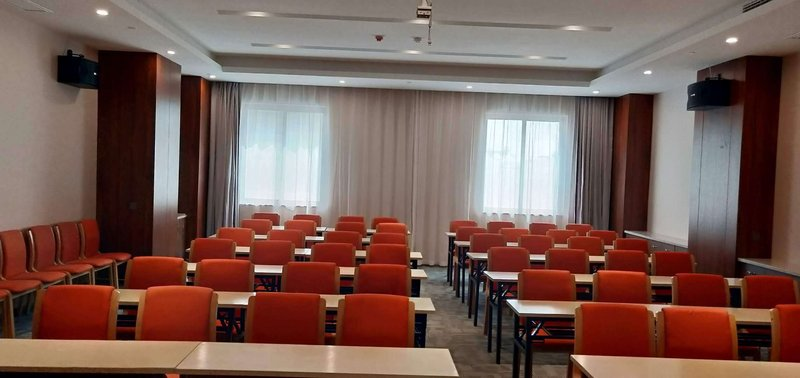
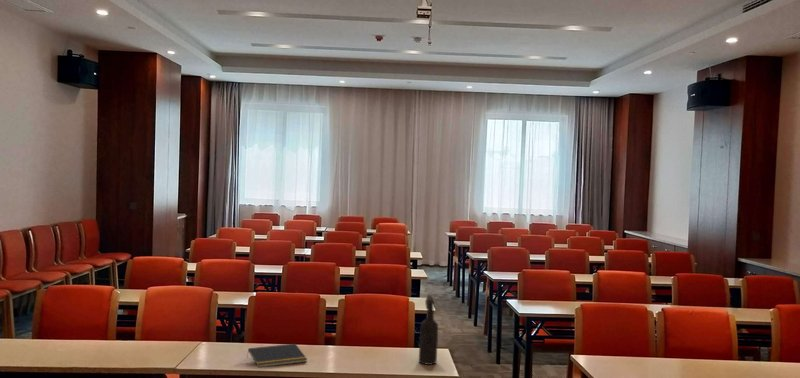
+ bottle [418,293,439,366]
+ notepad [246,343,308,368]
